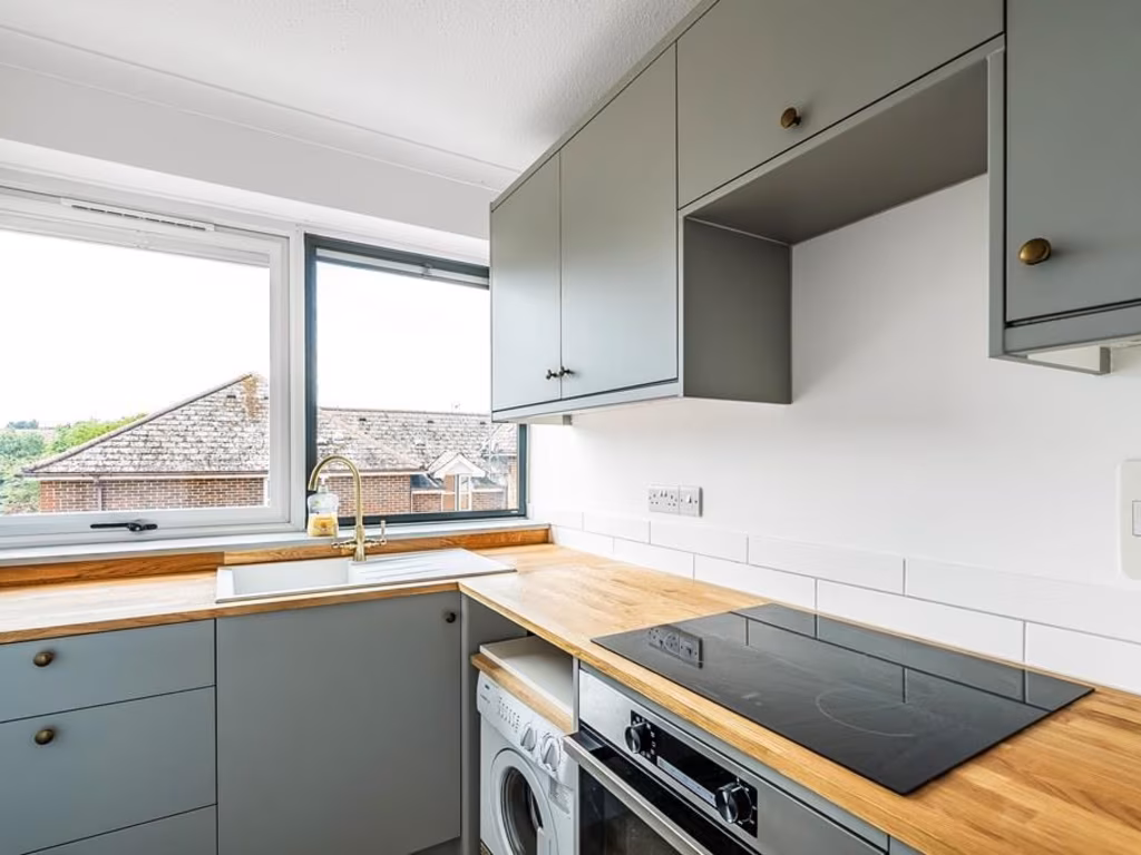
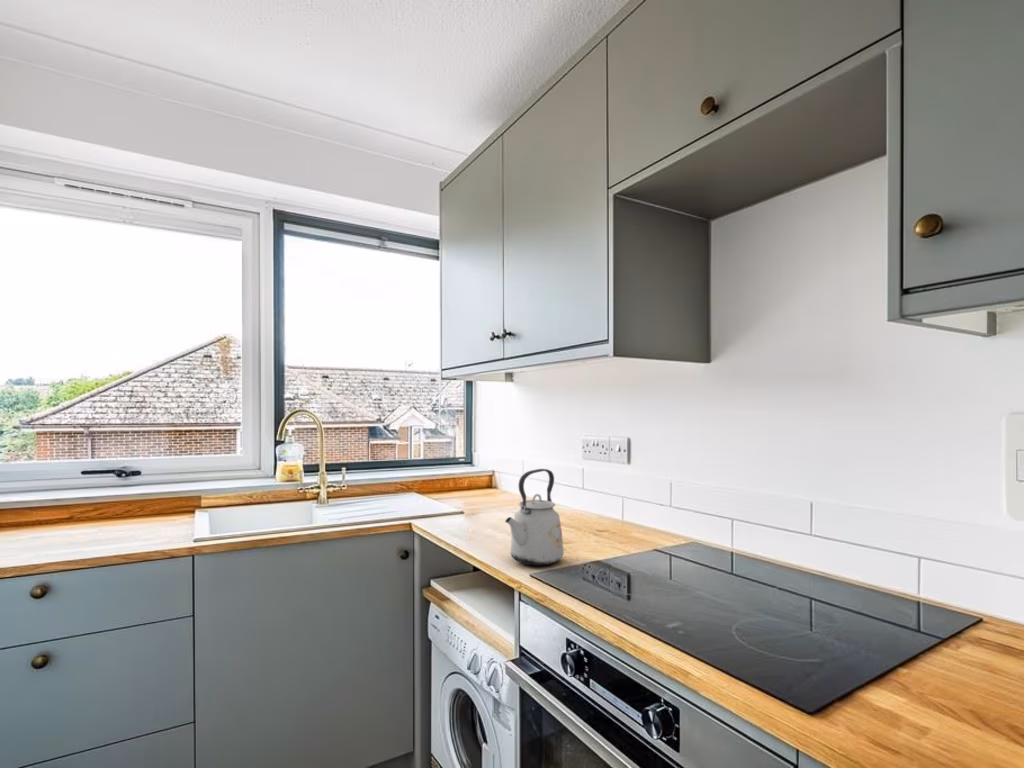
+ kettle [504,468,565,567]
